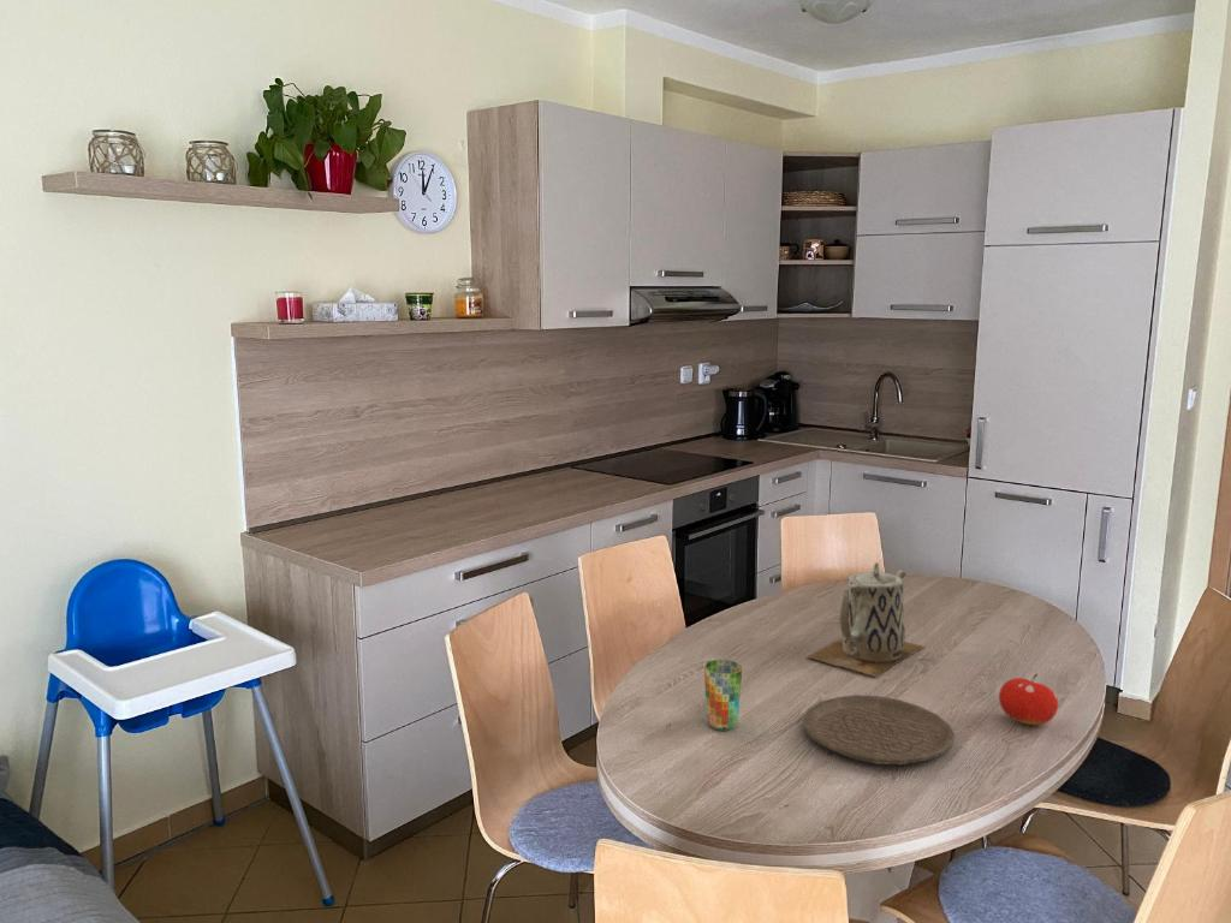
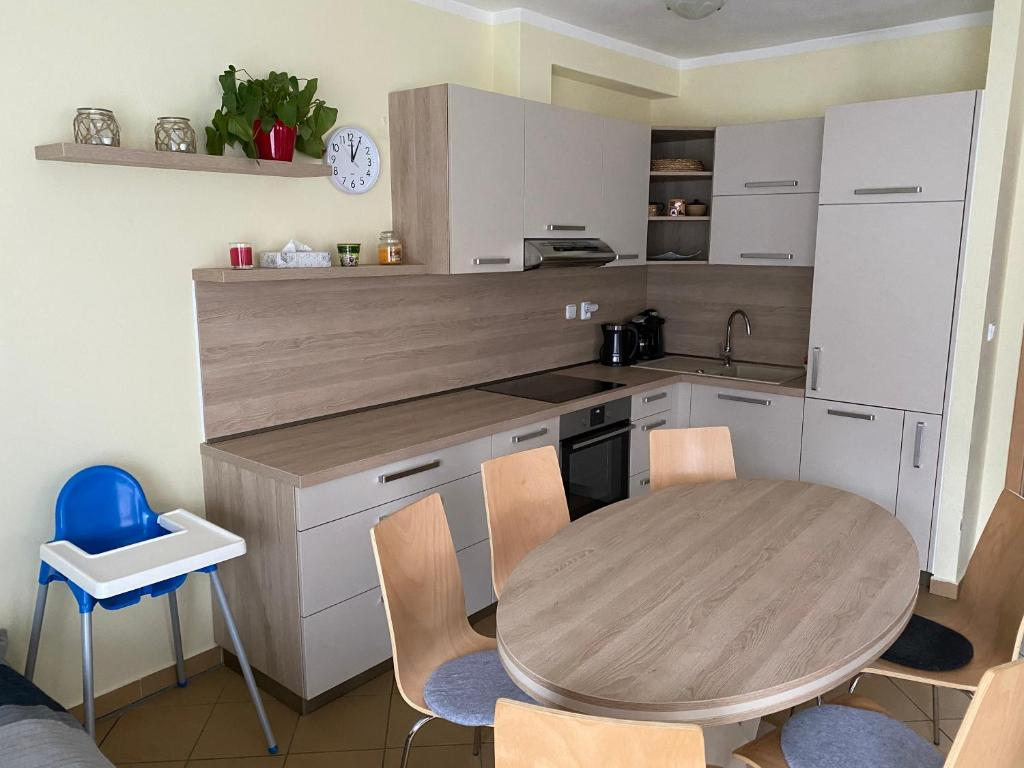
- teapot [805,561,926,678]
- fruit [998,673,1059,726]
- cup [703,659,743,732]
- plate [802,693,957,766]
